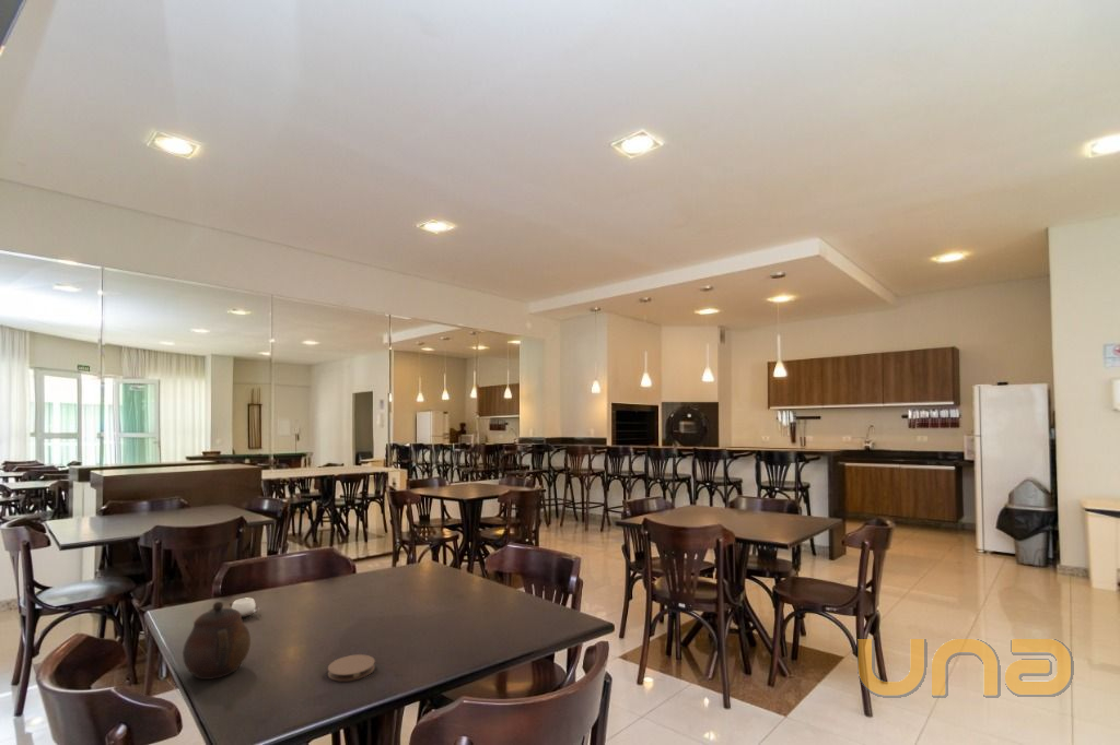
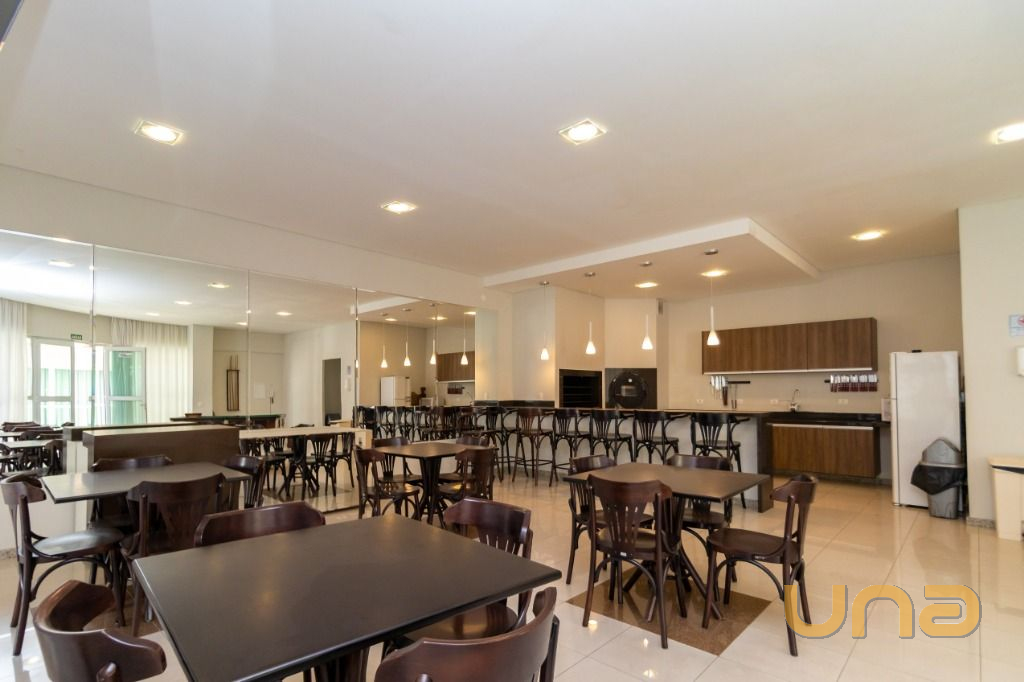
- cup [229,596,261,618]
- coaster [327,653,376,683]
- teapot [182,601,252,681]
